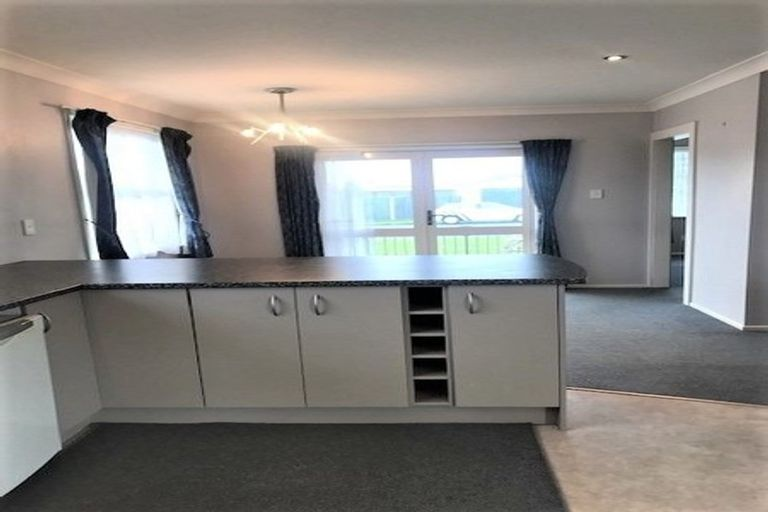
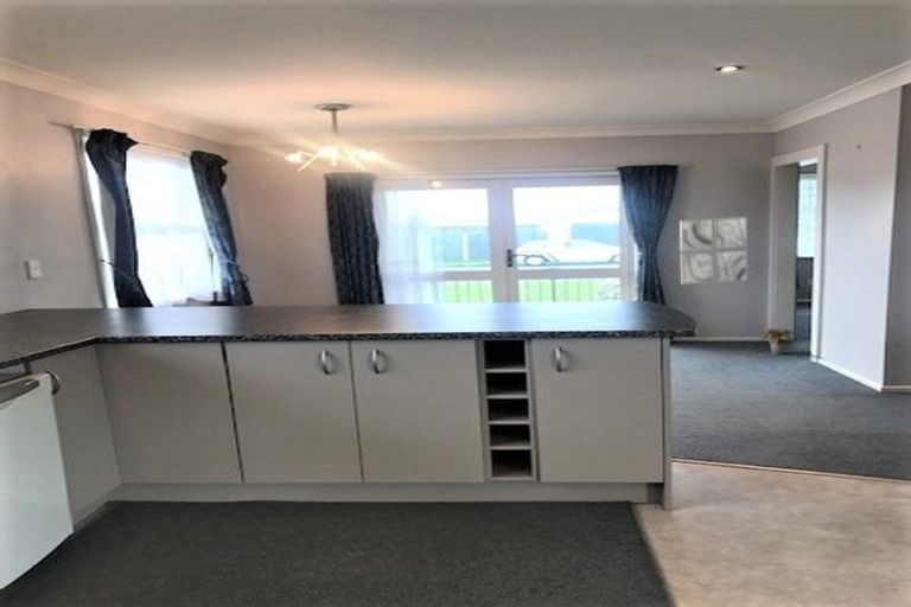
+ wall art [679,216,748,286]
+ potted plant [759,327,796,356]
